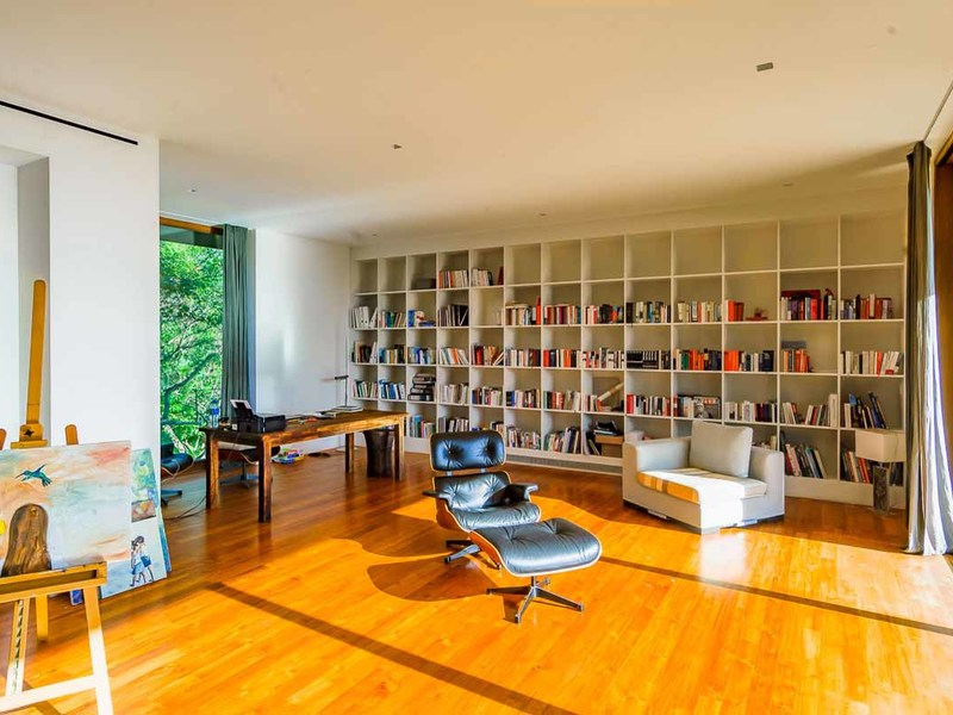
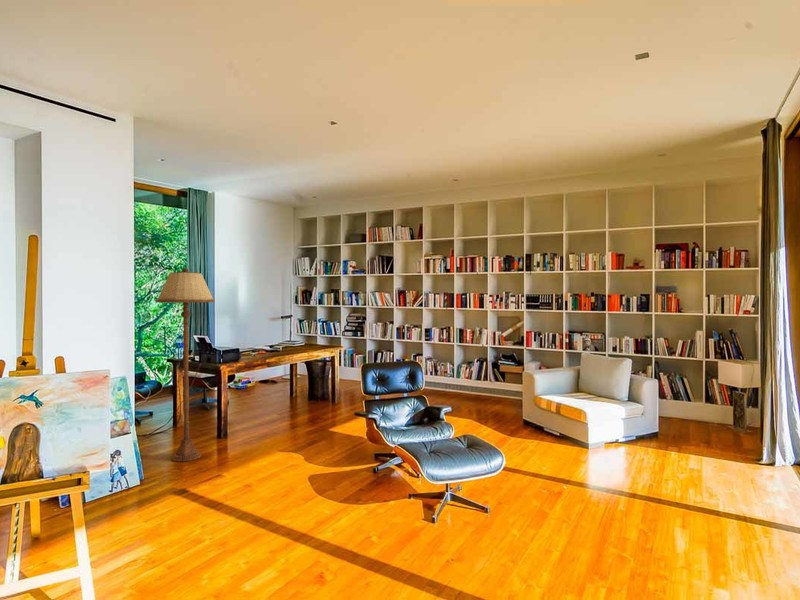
+ floor lamp [155,267,216,463]
